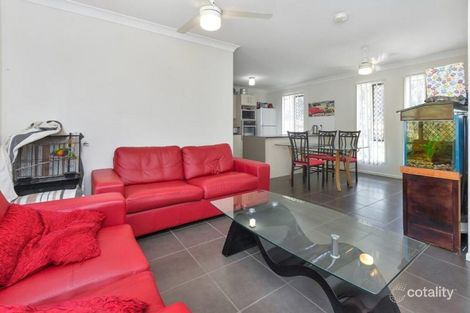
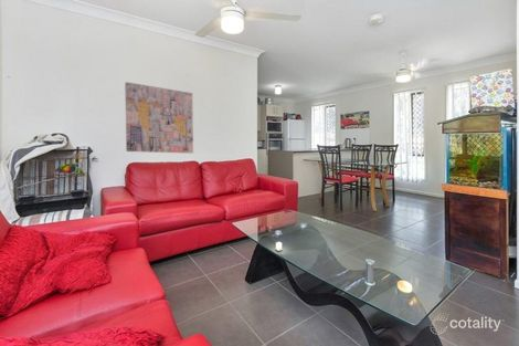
+ wall art [124,81,194,155]
